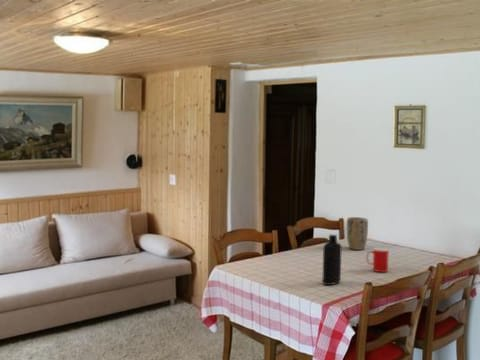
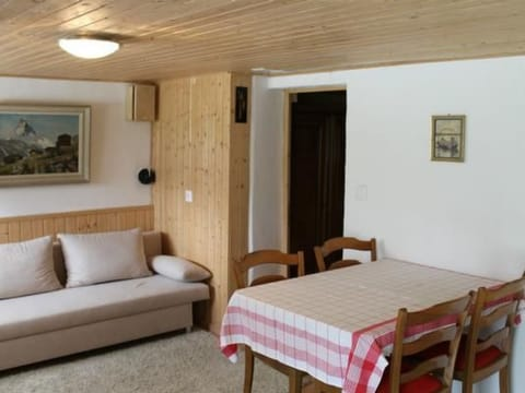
- cup [366,247,390,273]
- plant pot [346,216,369,251]
- bottle [321,234,343,286]
